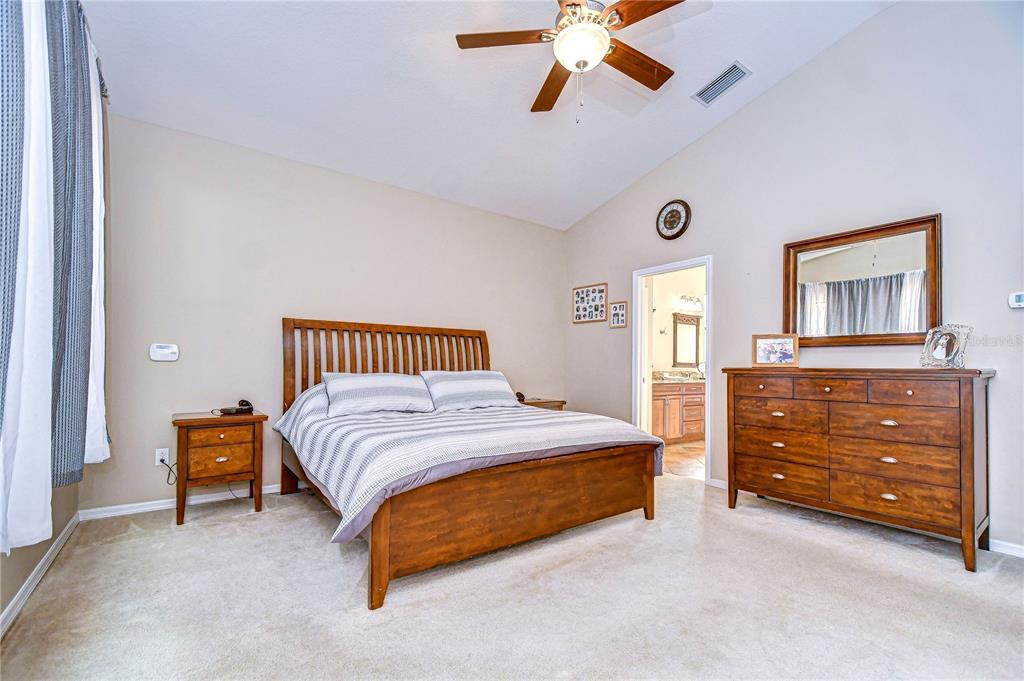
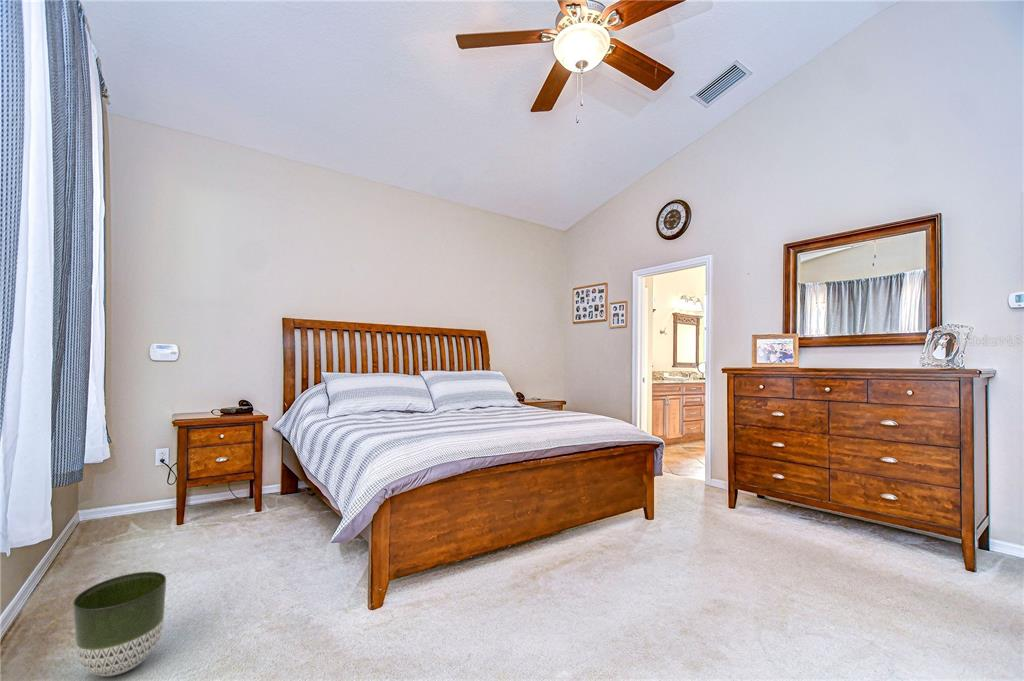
+ planter [72,571,167,677]
